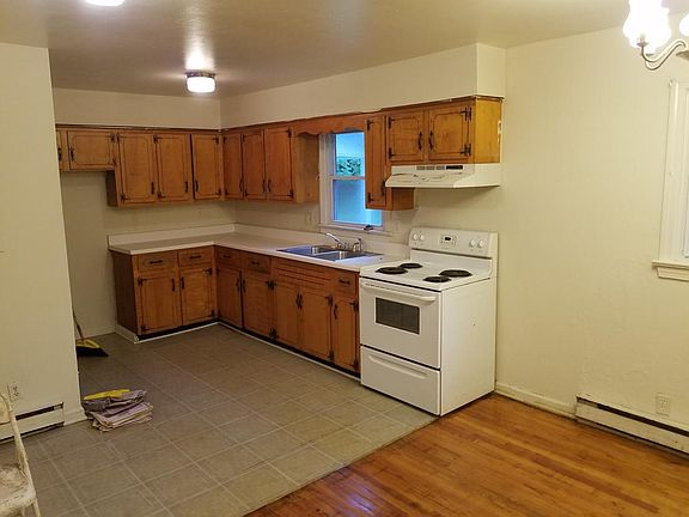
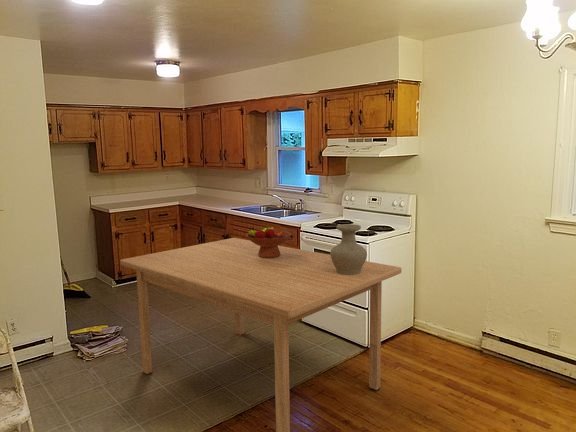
+ table [119,237,402,432]
+ vase [329,223,368,275]
+ fruit bowl [245,225,293,258]
